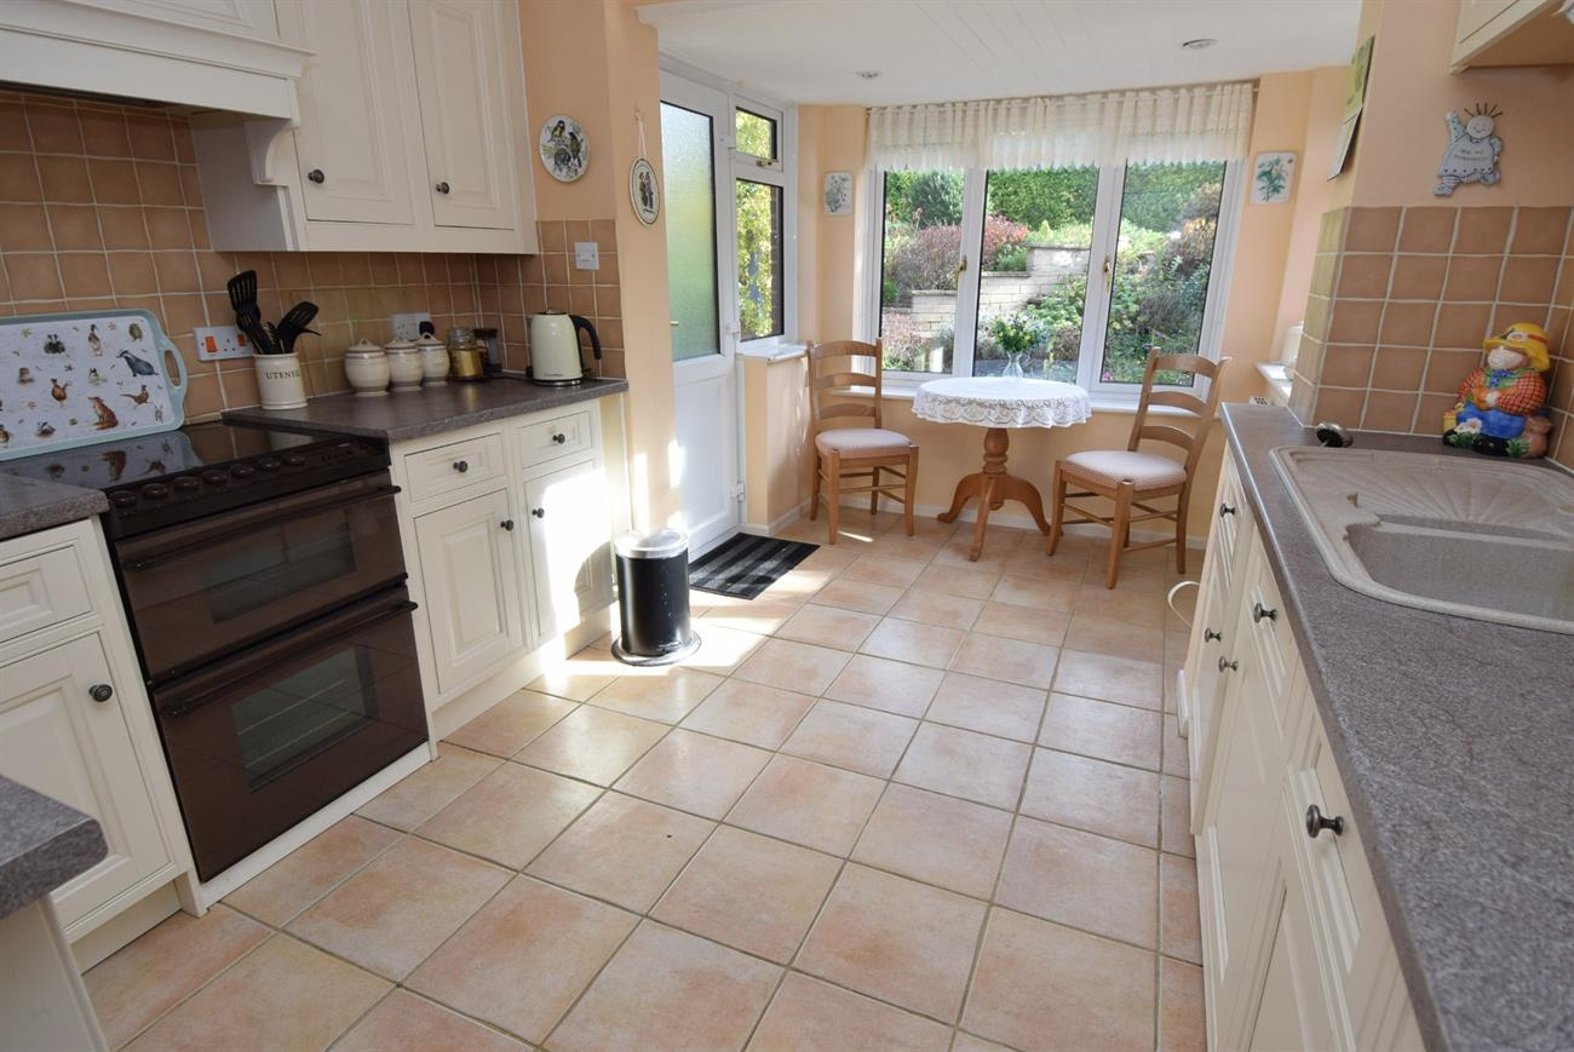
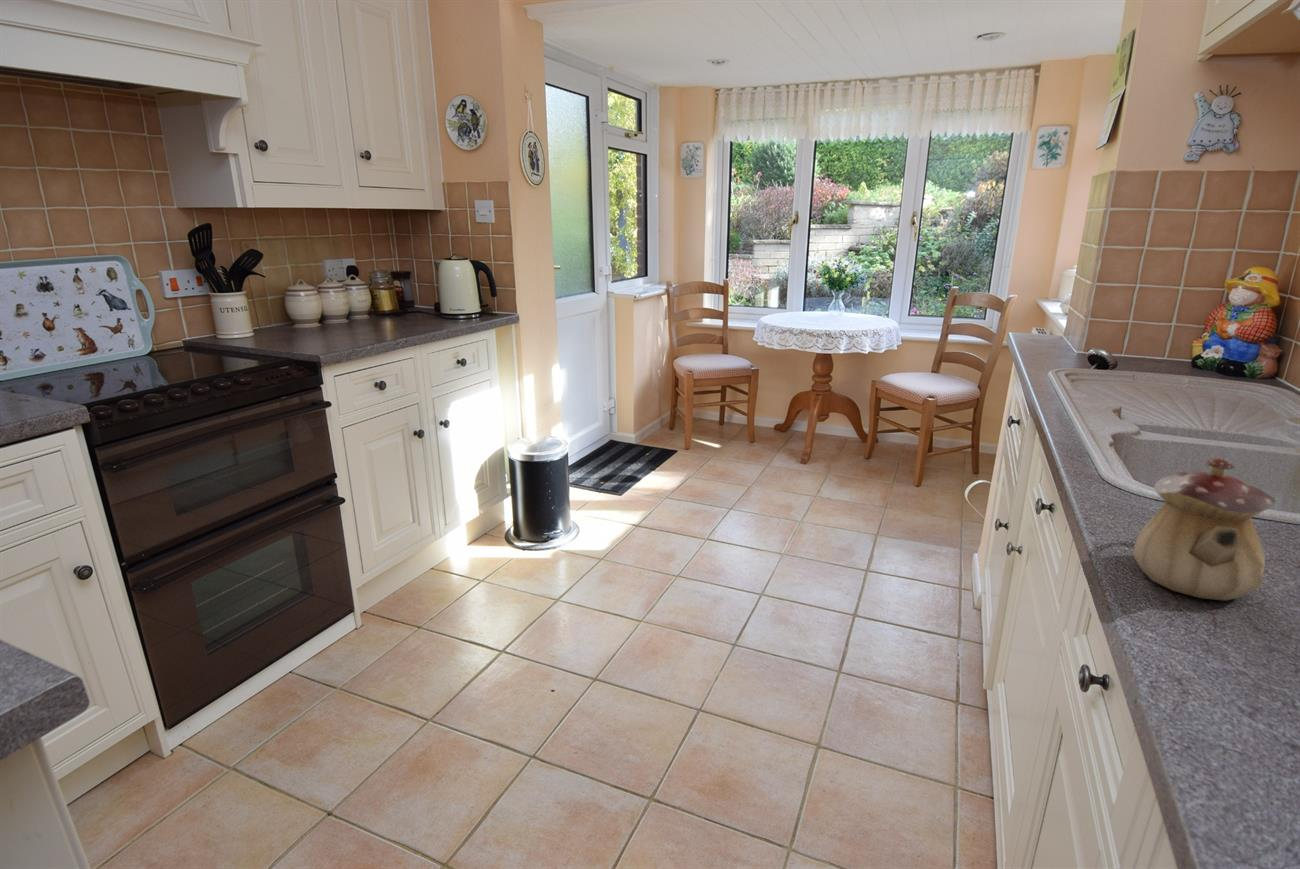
+ teapot [1131,457,1276,602]
